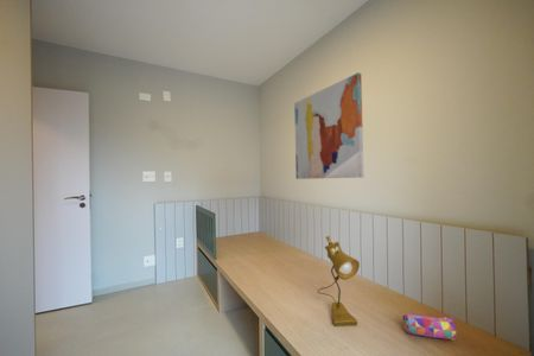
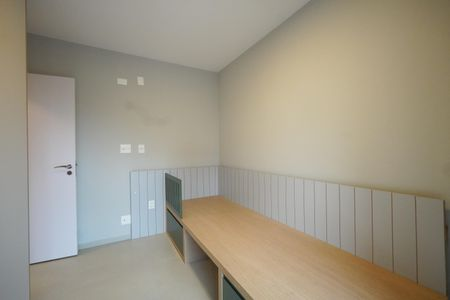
- pencil case [402,313,458,342]
- desk lamp [317,235,361,328]
- wall art [293,71,364,180]
